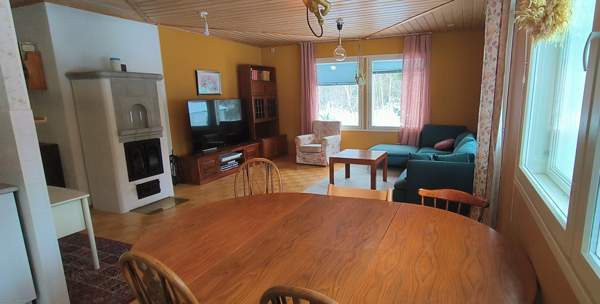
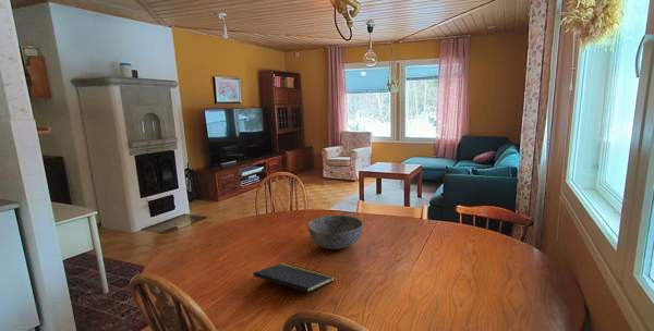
+ bowl [307,214,364,250]
+ notepad [252,262,336,303]
